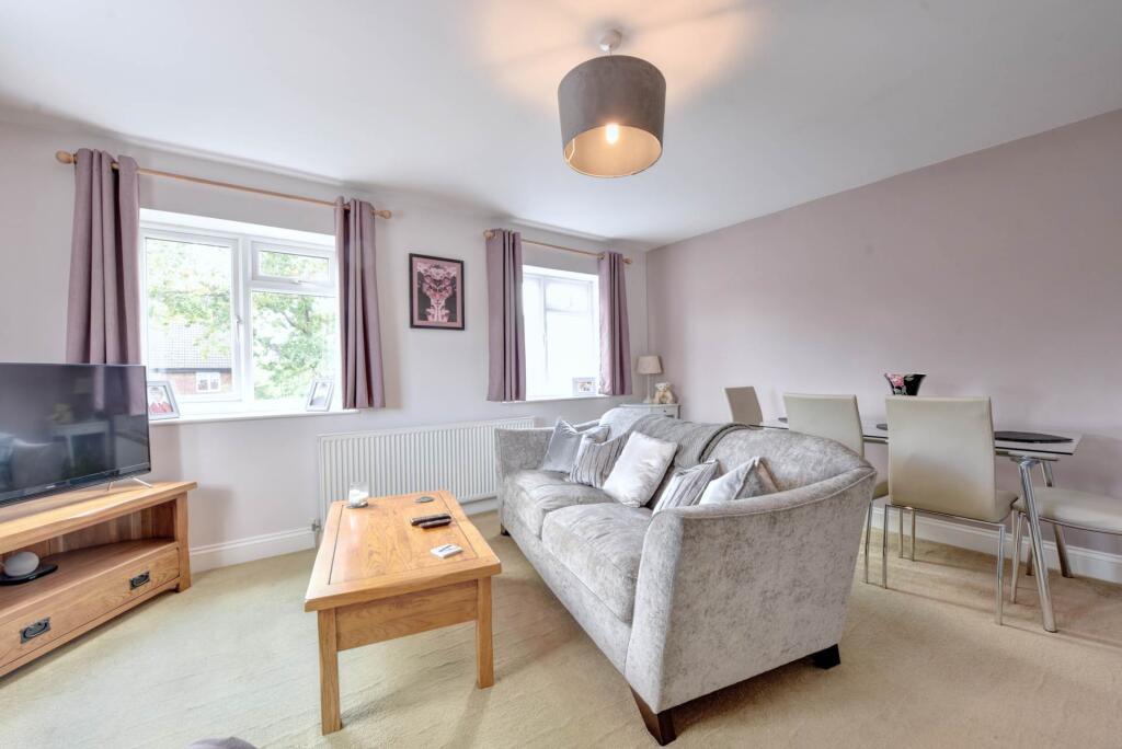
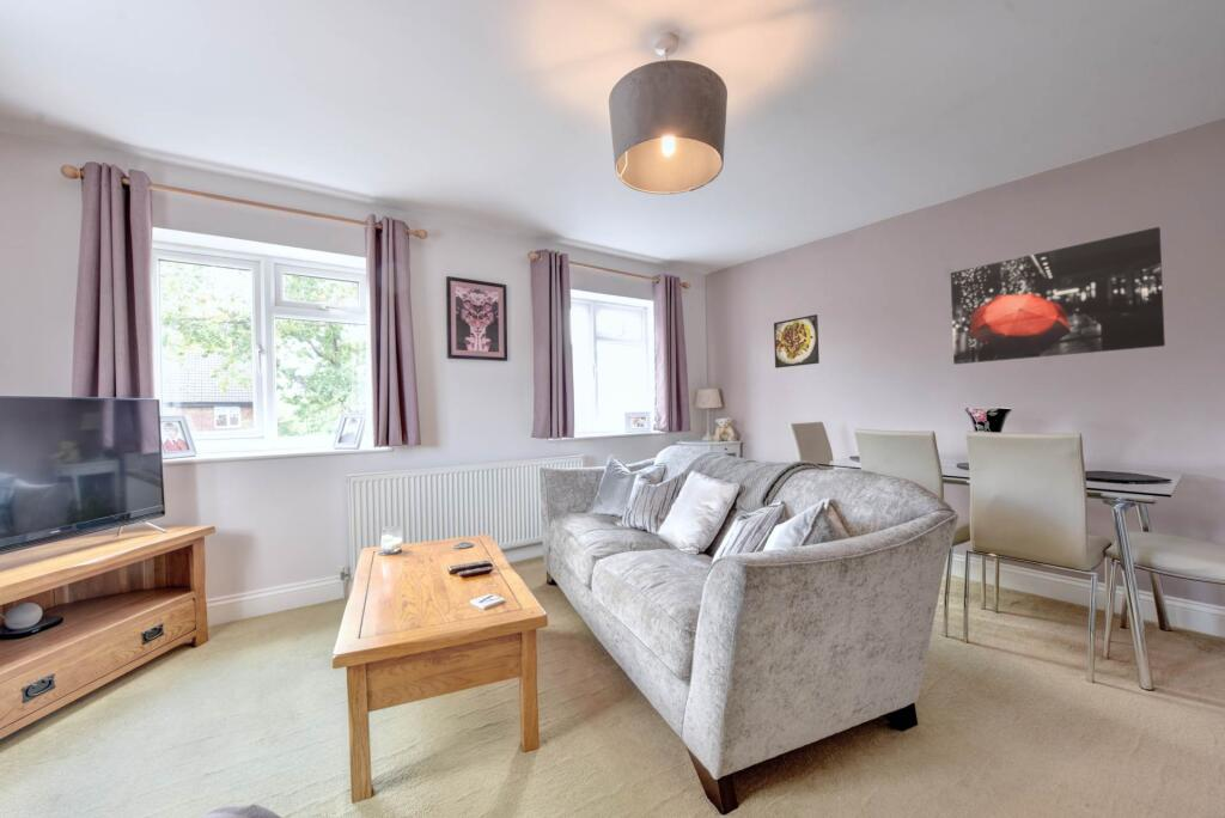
+ wall art [950,226,1166,365]
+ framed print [773,313,821,370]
